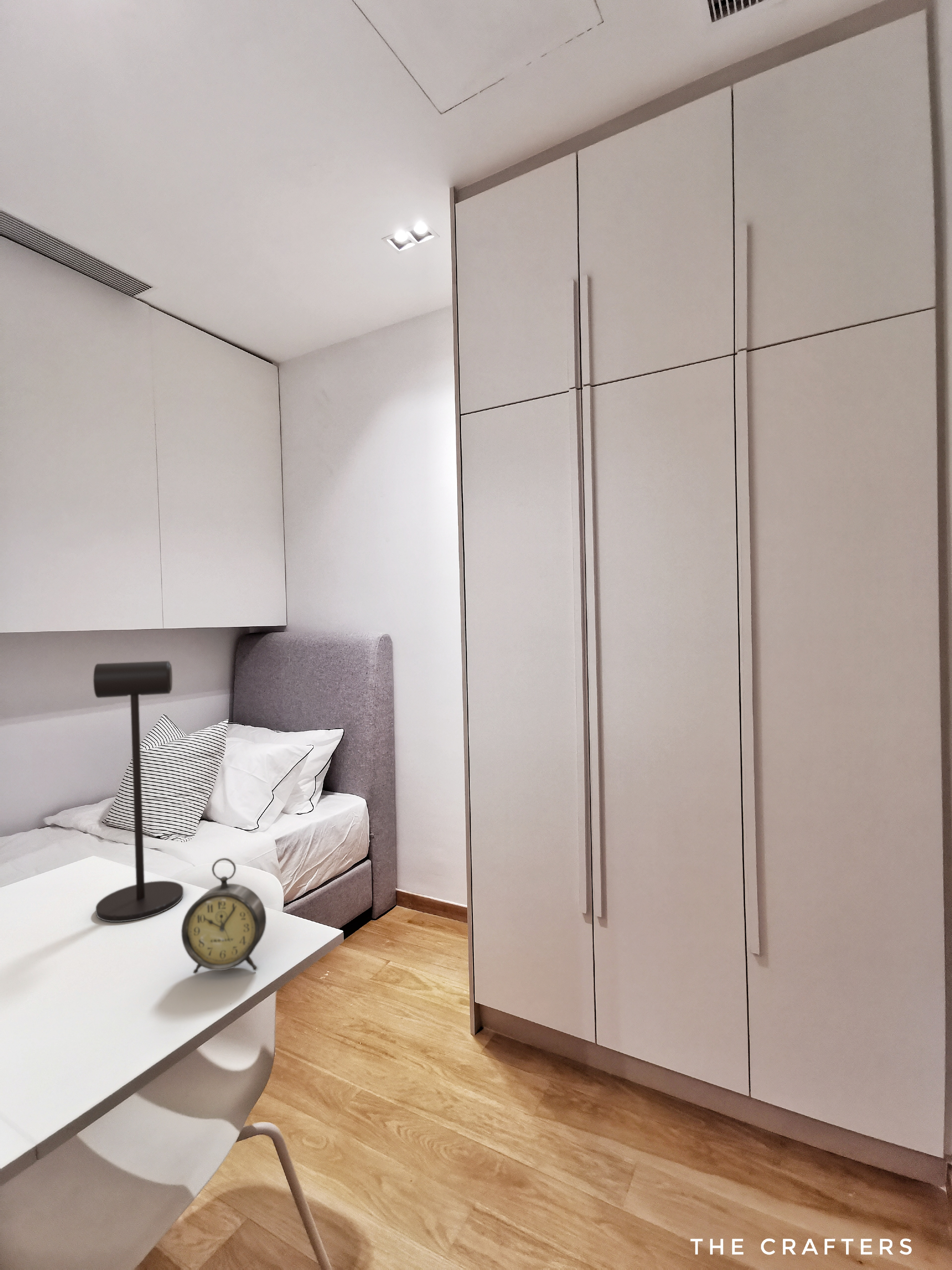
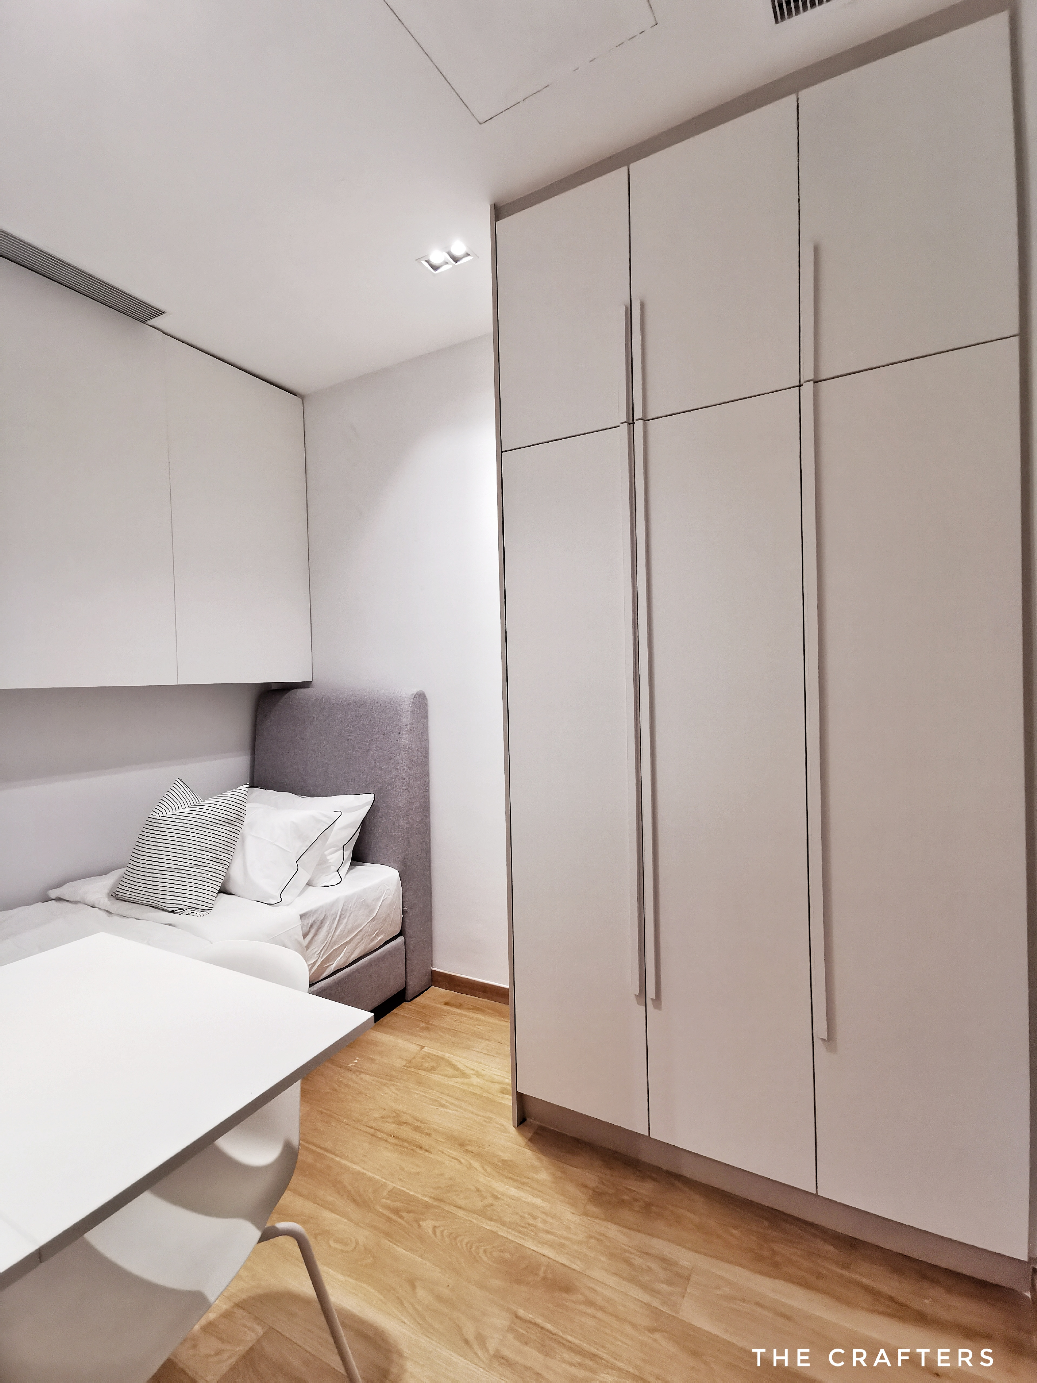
- desk lamp [93,661,184,922]
- alarm clock [181,858,267,974]
